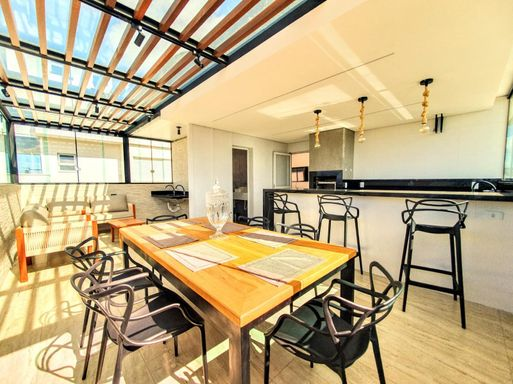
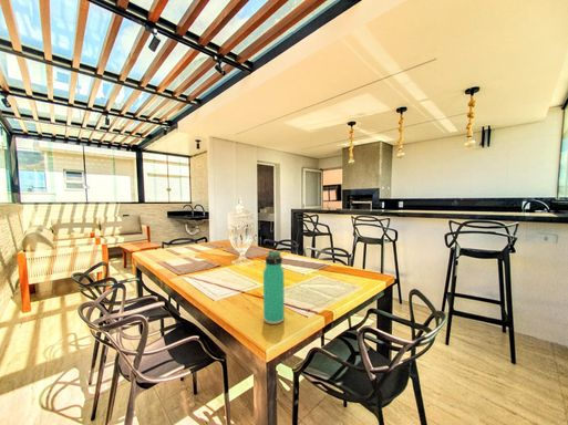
+ thermos bottle [262,250,286,325]
